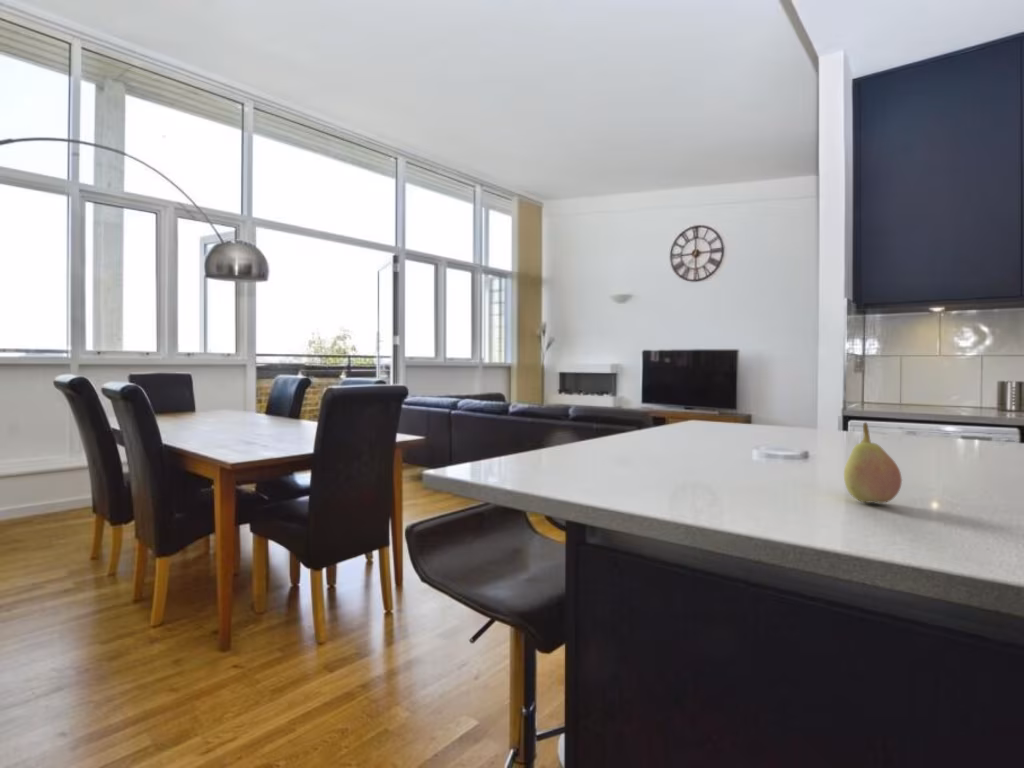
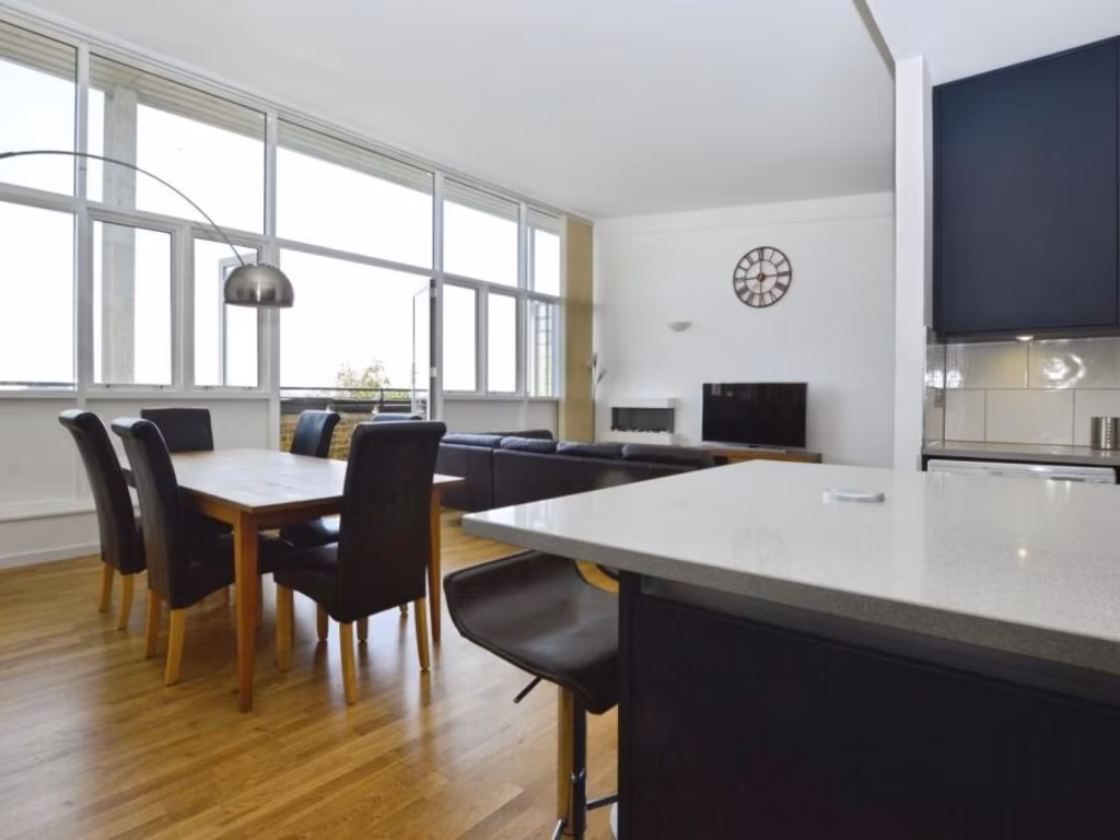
- fruit [843,421,903,504]
